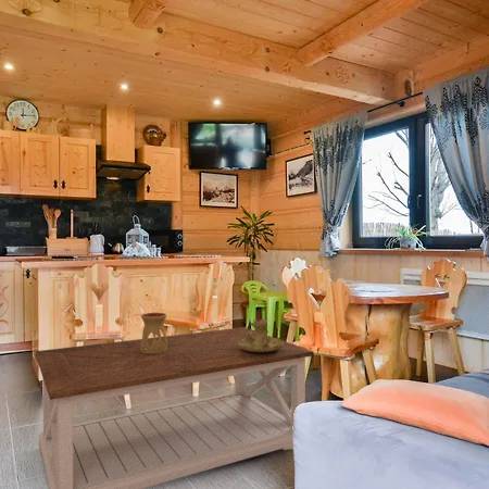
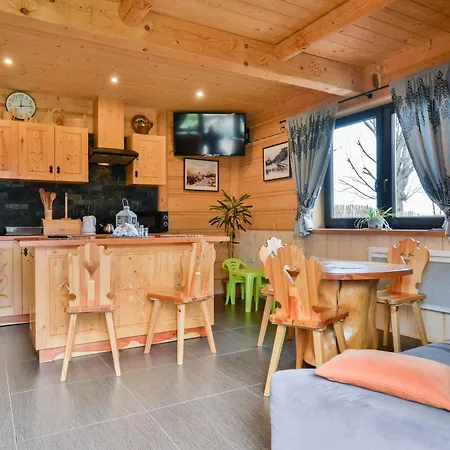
- oil burner [140,312,167,353]
- candle holder [238,318,284,352]
- coffee table [35,326,315,489]
